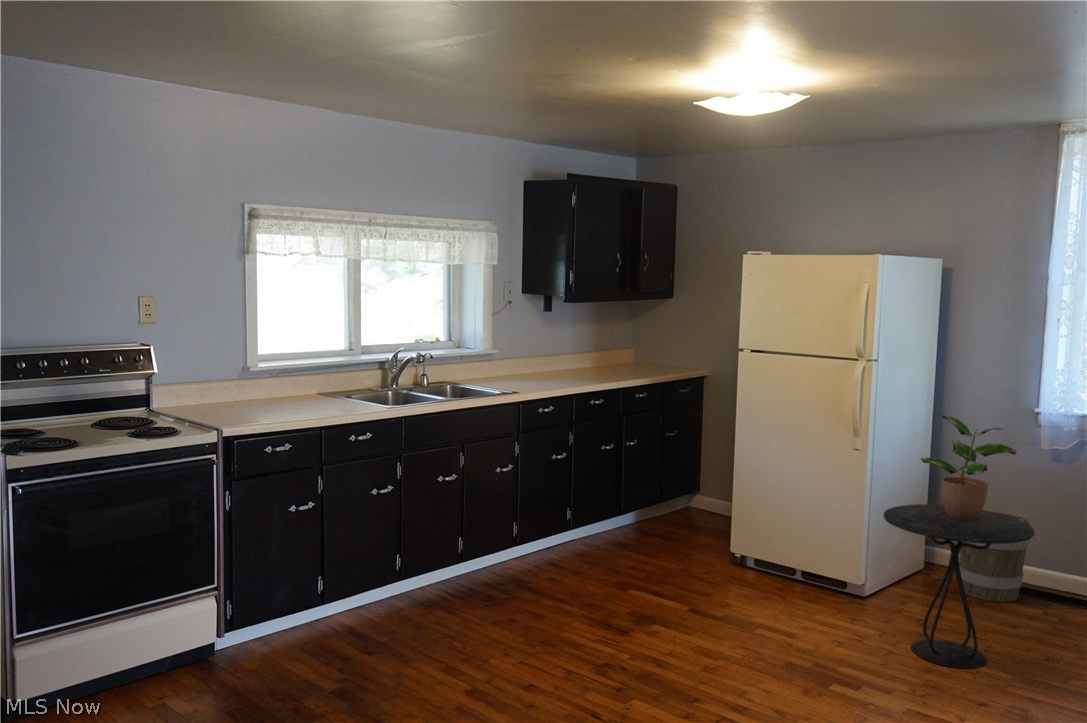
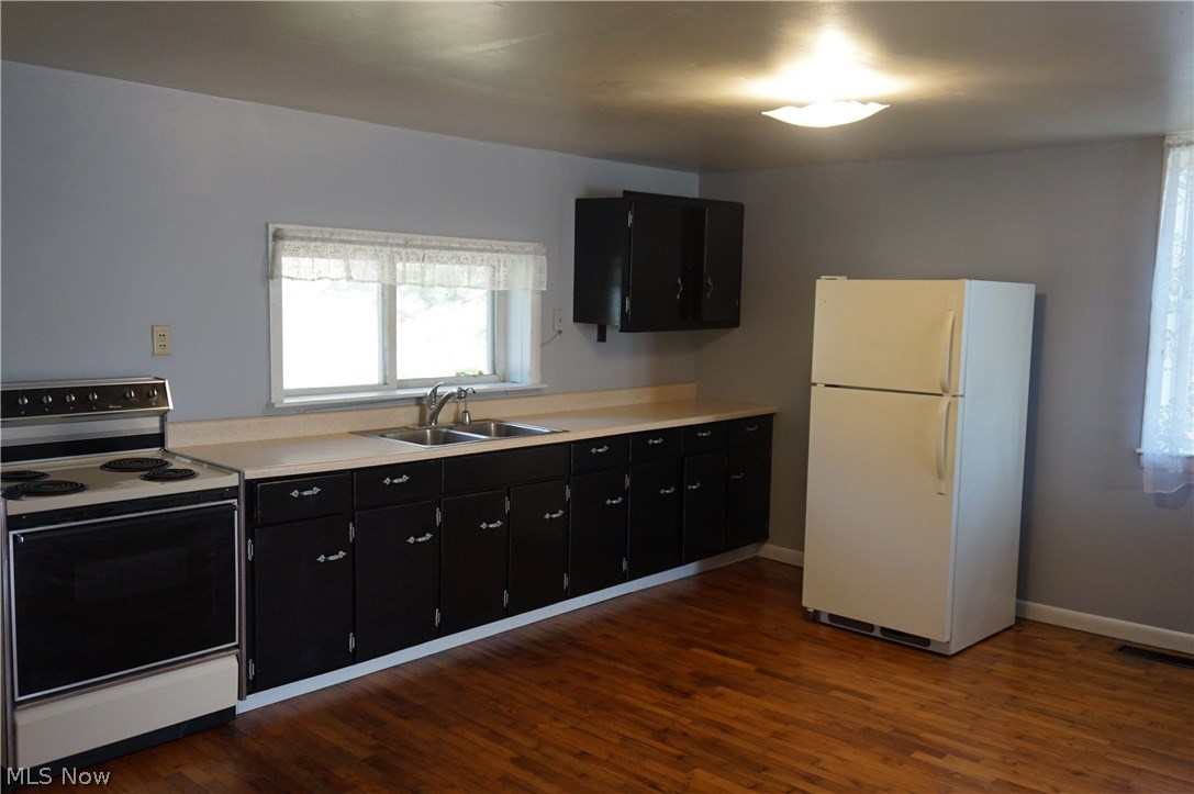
- potted plant [919,414,1018,519]
- side table [883,503,1036,669]
- bucket [959,510,1032,603]
